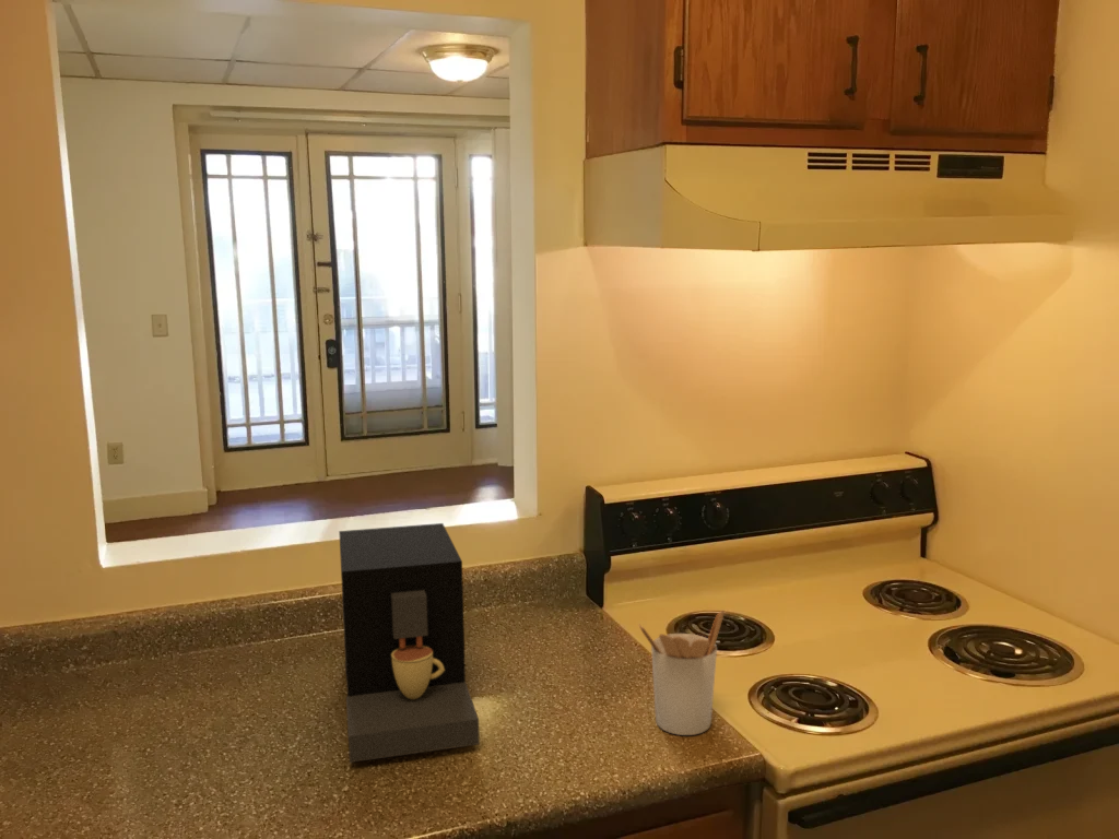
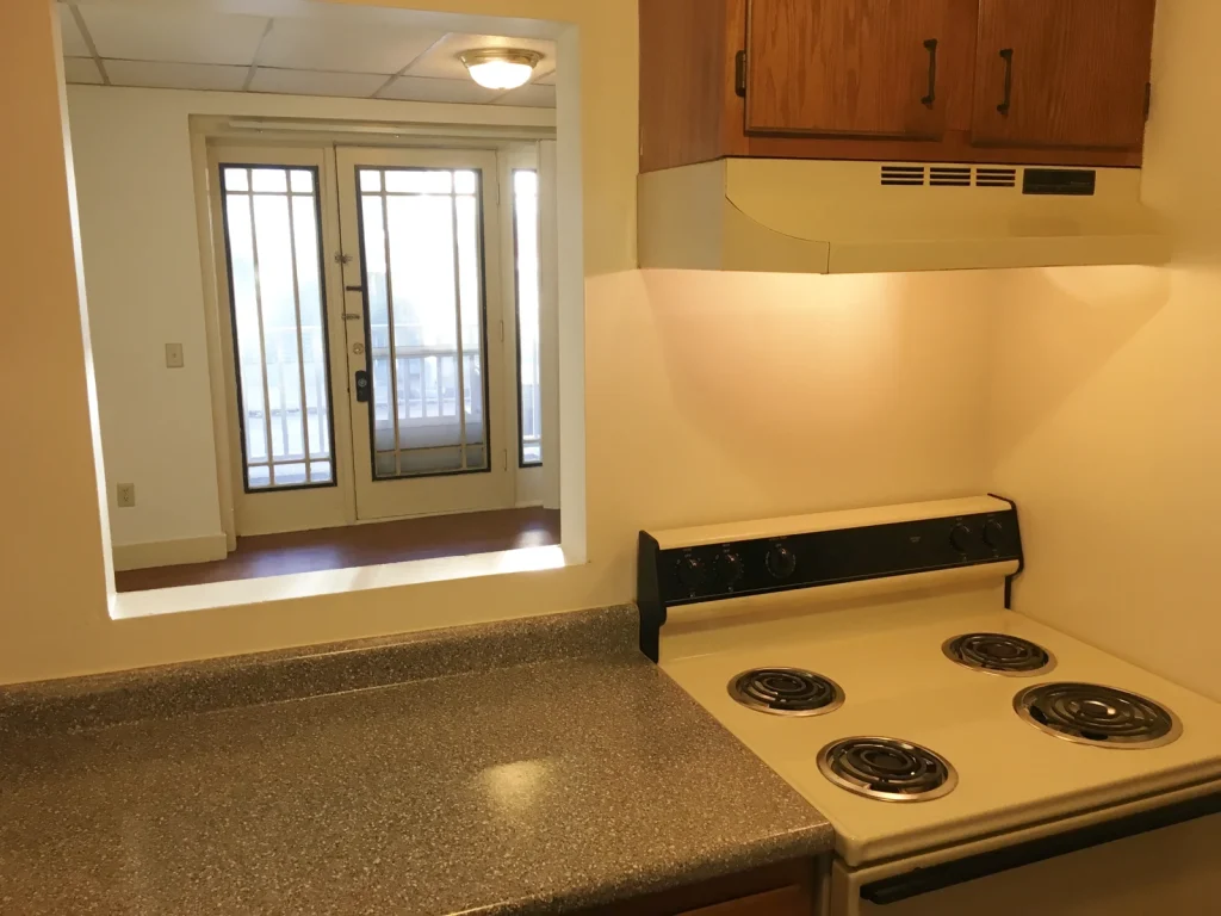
- utensil holder [637,608,726,736]
- coffee maker [338,522,481,764]
